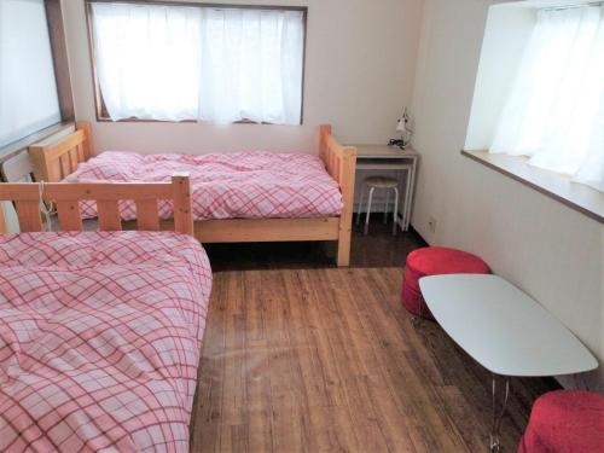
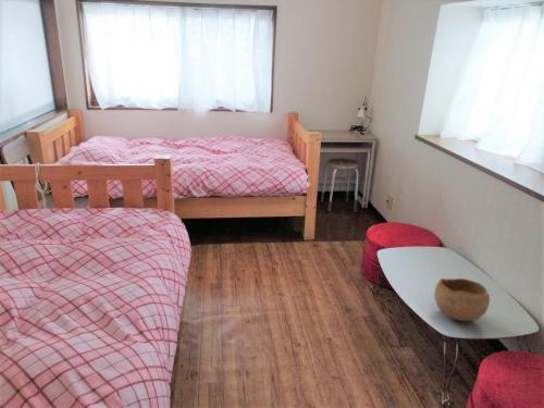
+ bowl [433,277,491,322]
